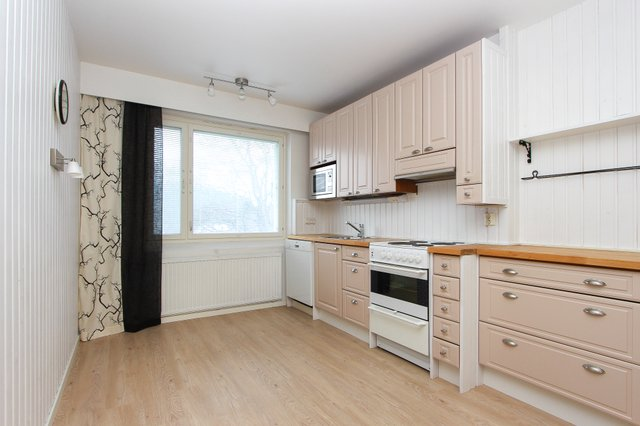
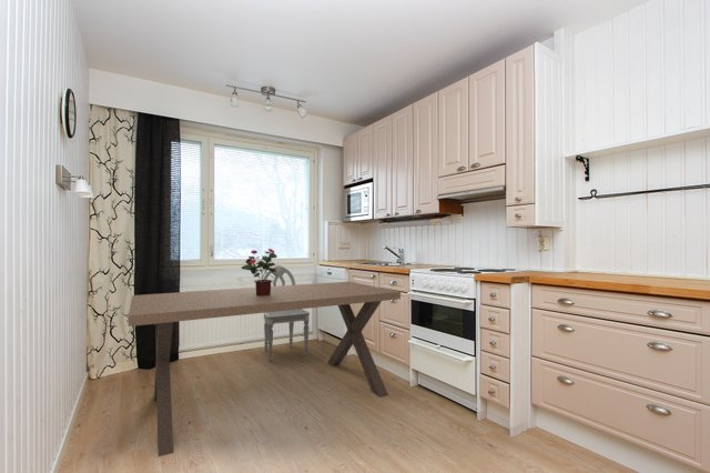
+ potted flower [240,248,278,296]
+ dining chair [262,264,311,363]
+ dining table [128,281,402,457]
